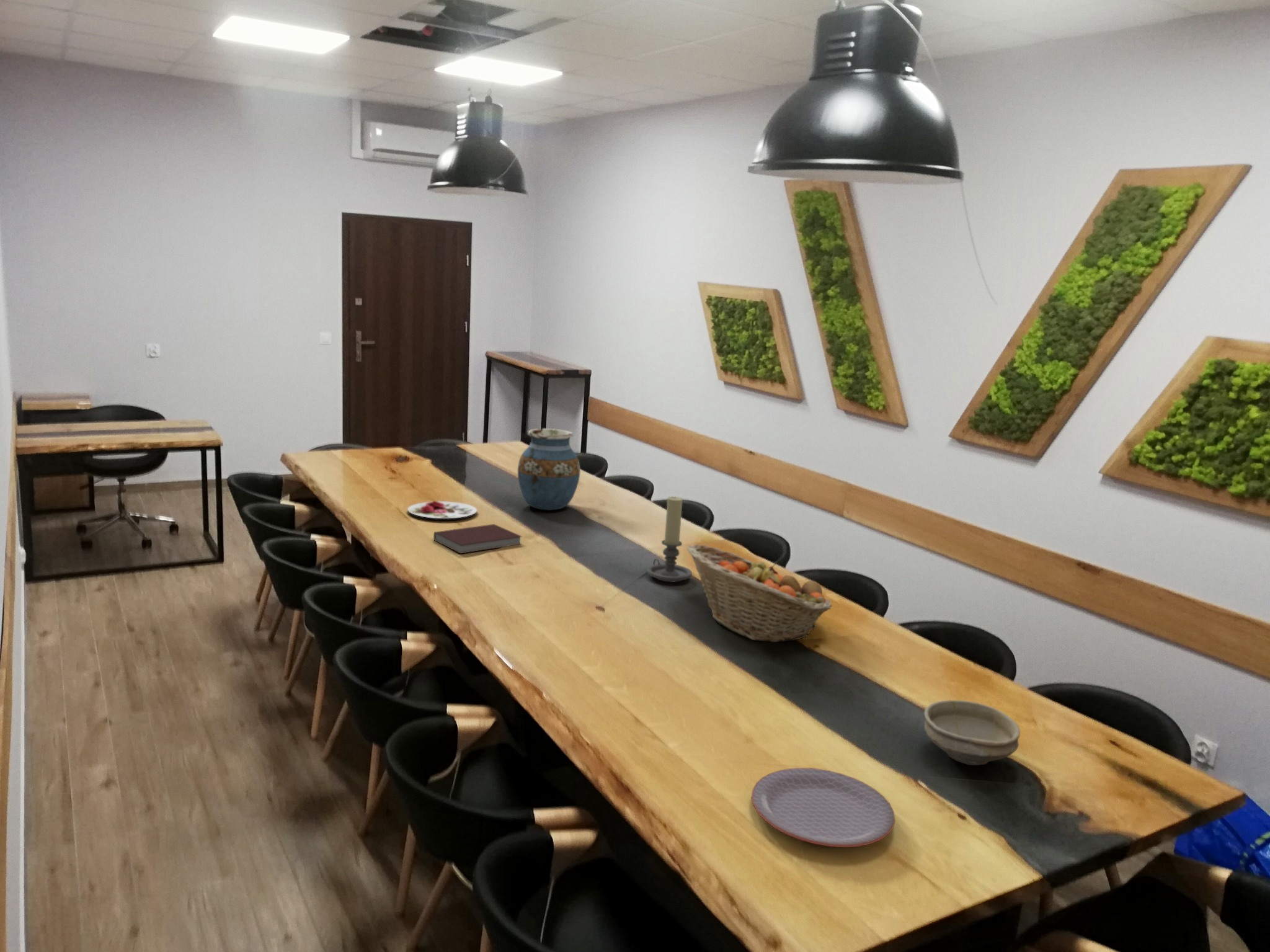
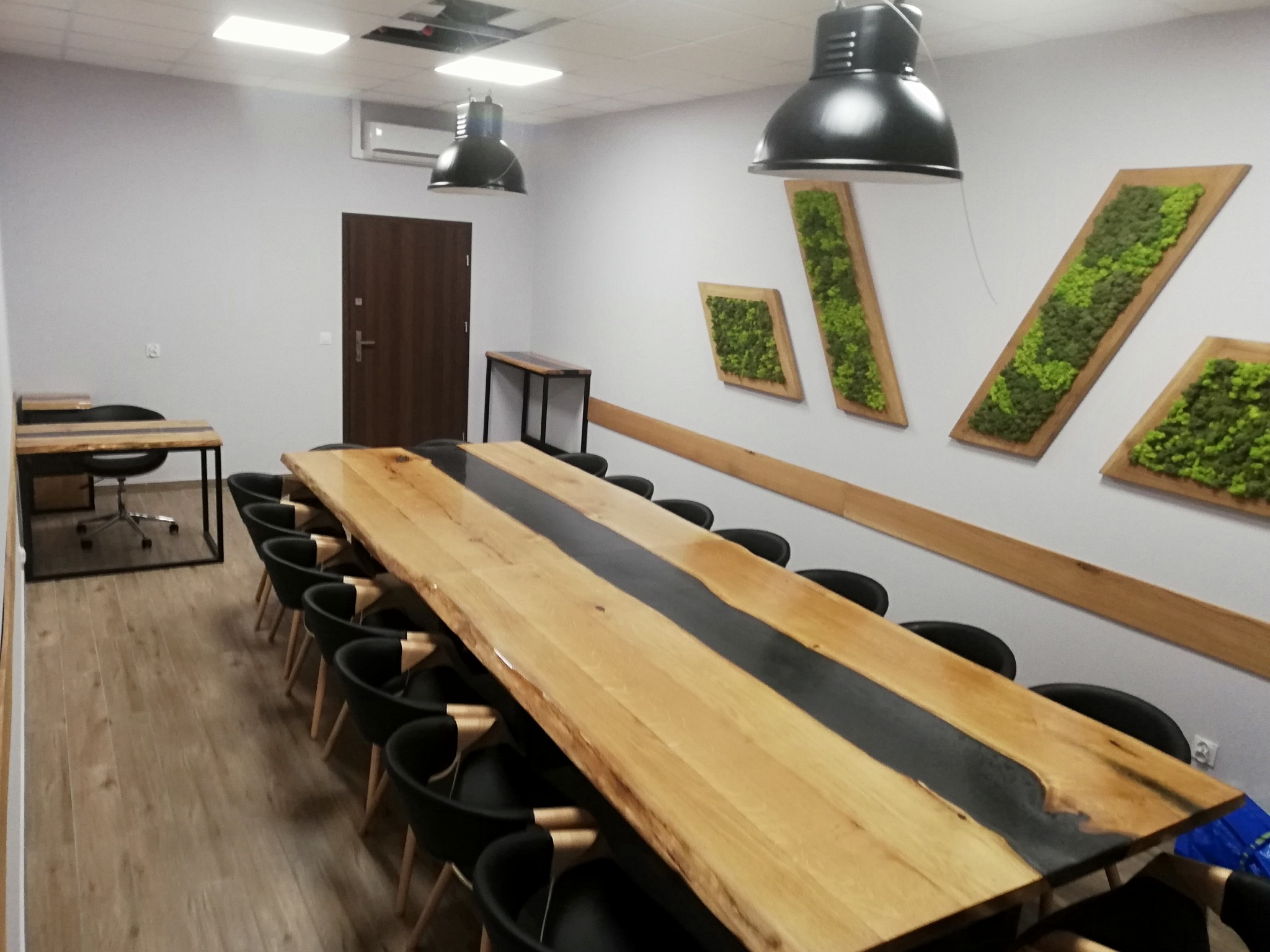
- plate [751,767,895,848]
- vase [517,428,581,511]
- fruit basket [686,544,833,643]
- candle holder [647,496,693,583]
- notebook [433,523,522,554]
- bowl [923,700,1021,766]
- plate [407,500,477,519]
